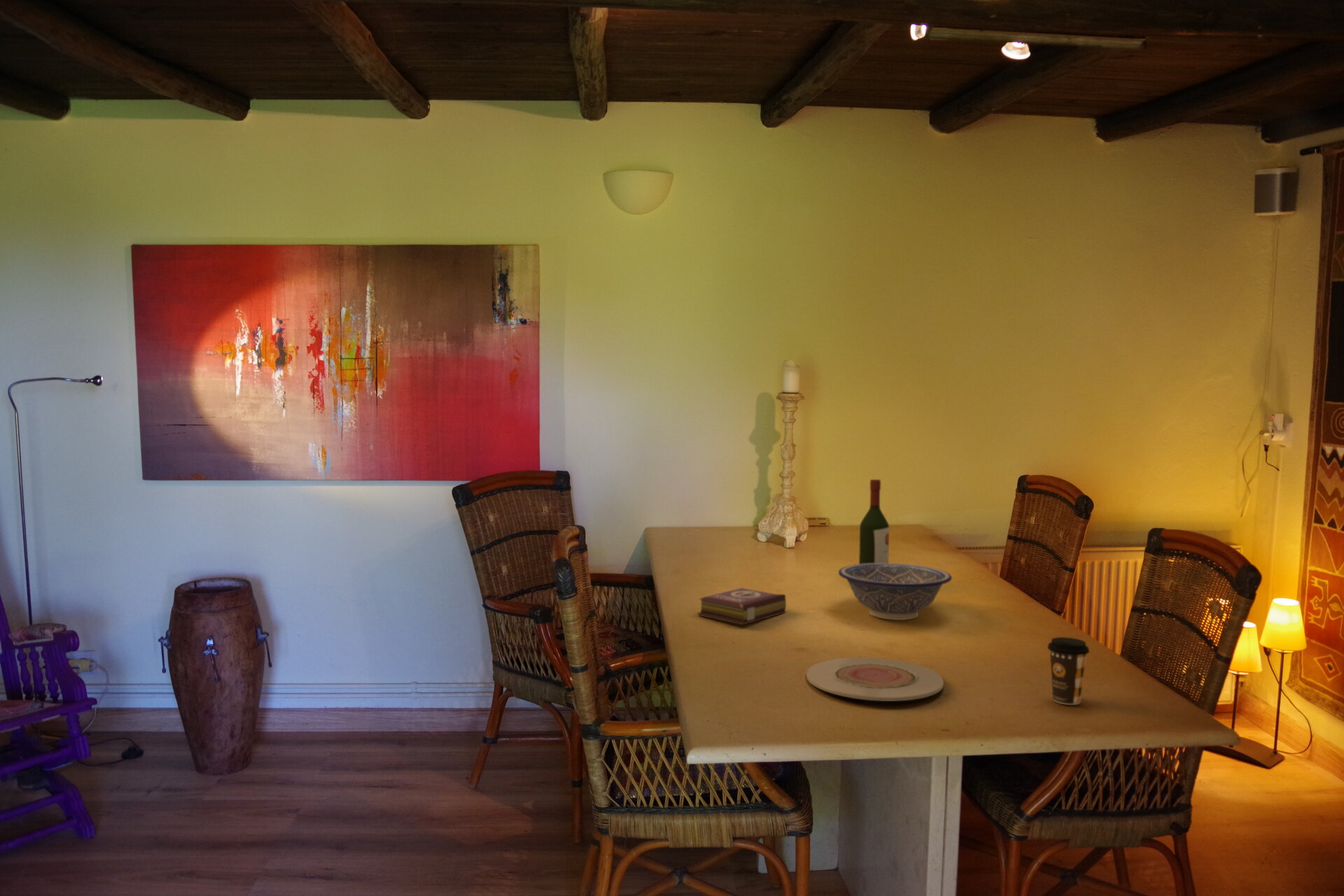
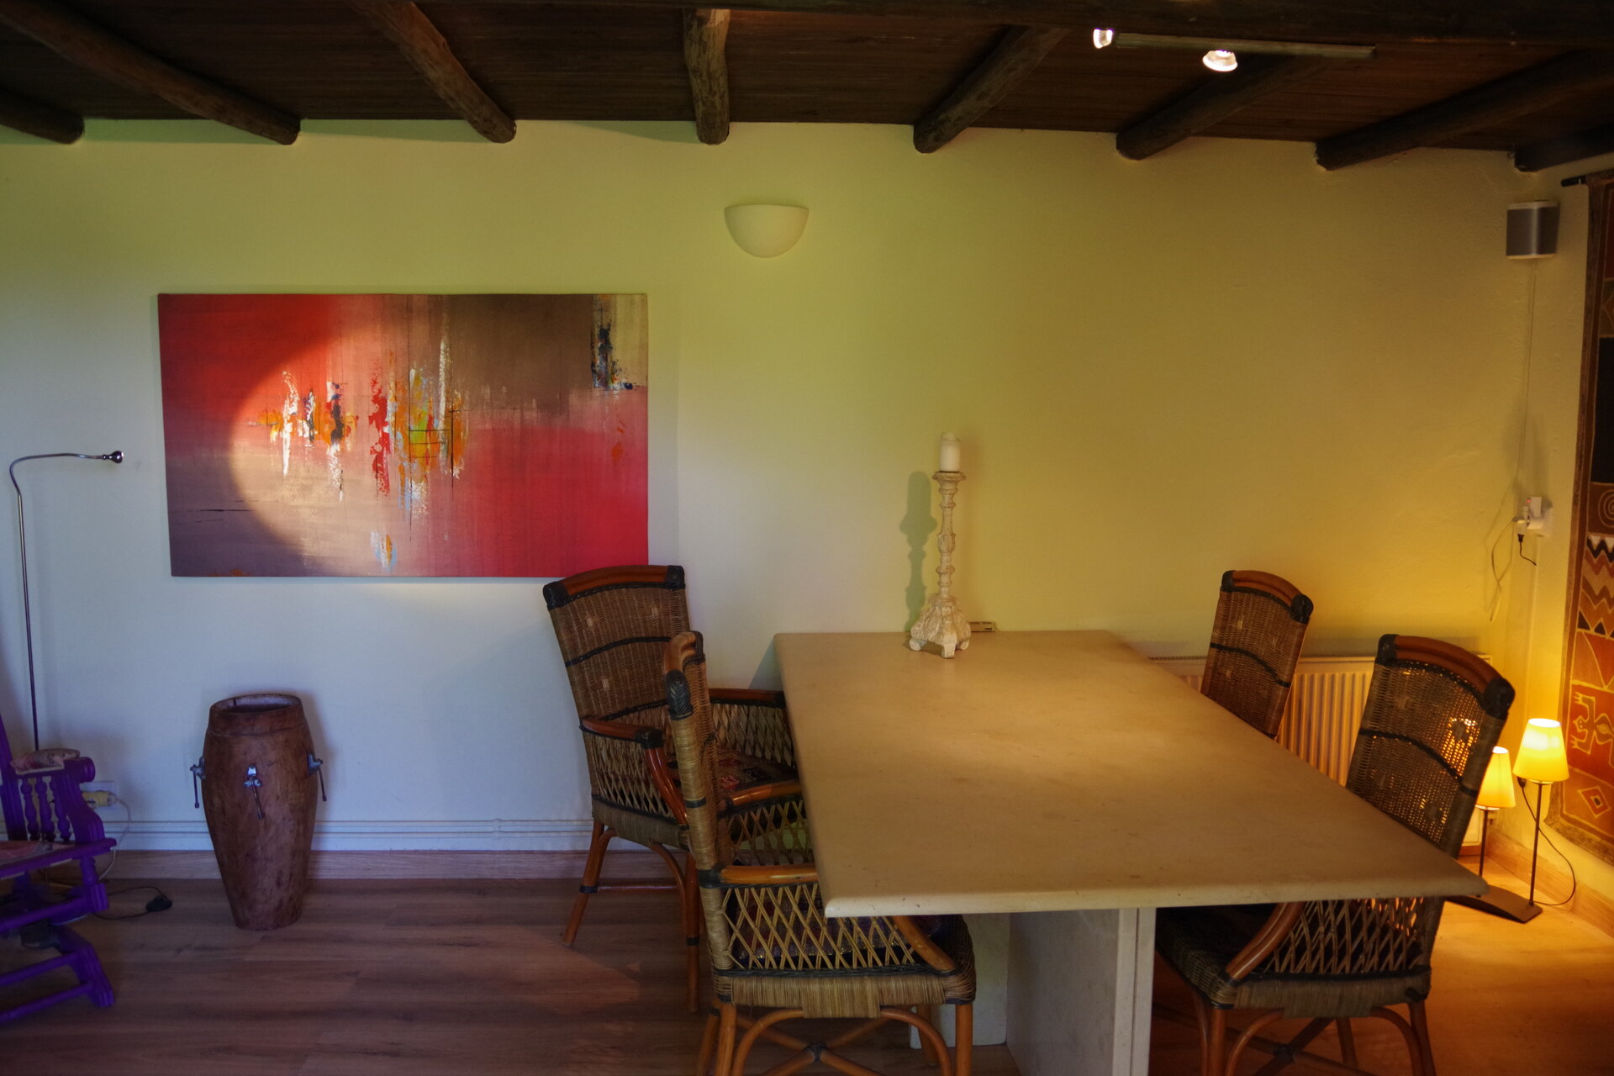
- decorative bowl [838,563,953,621]
- coffee cup [1047,636,1090,706]
- wine bottle [858,479,890,564]
- book [697,587,787,626]
- plate [806,657,944,702]
